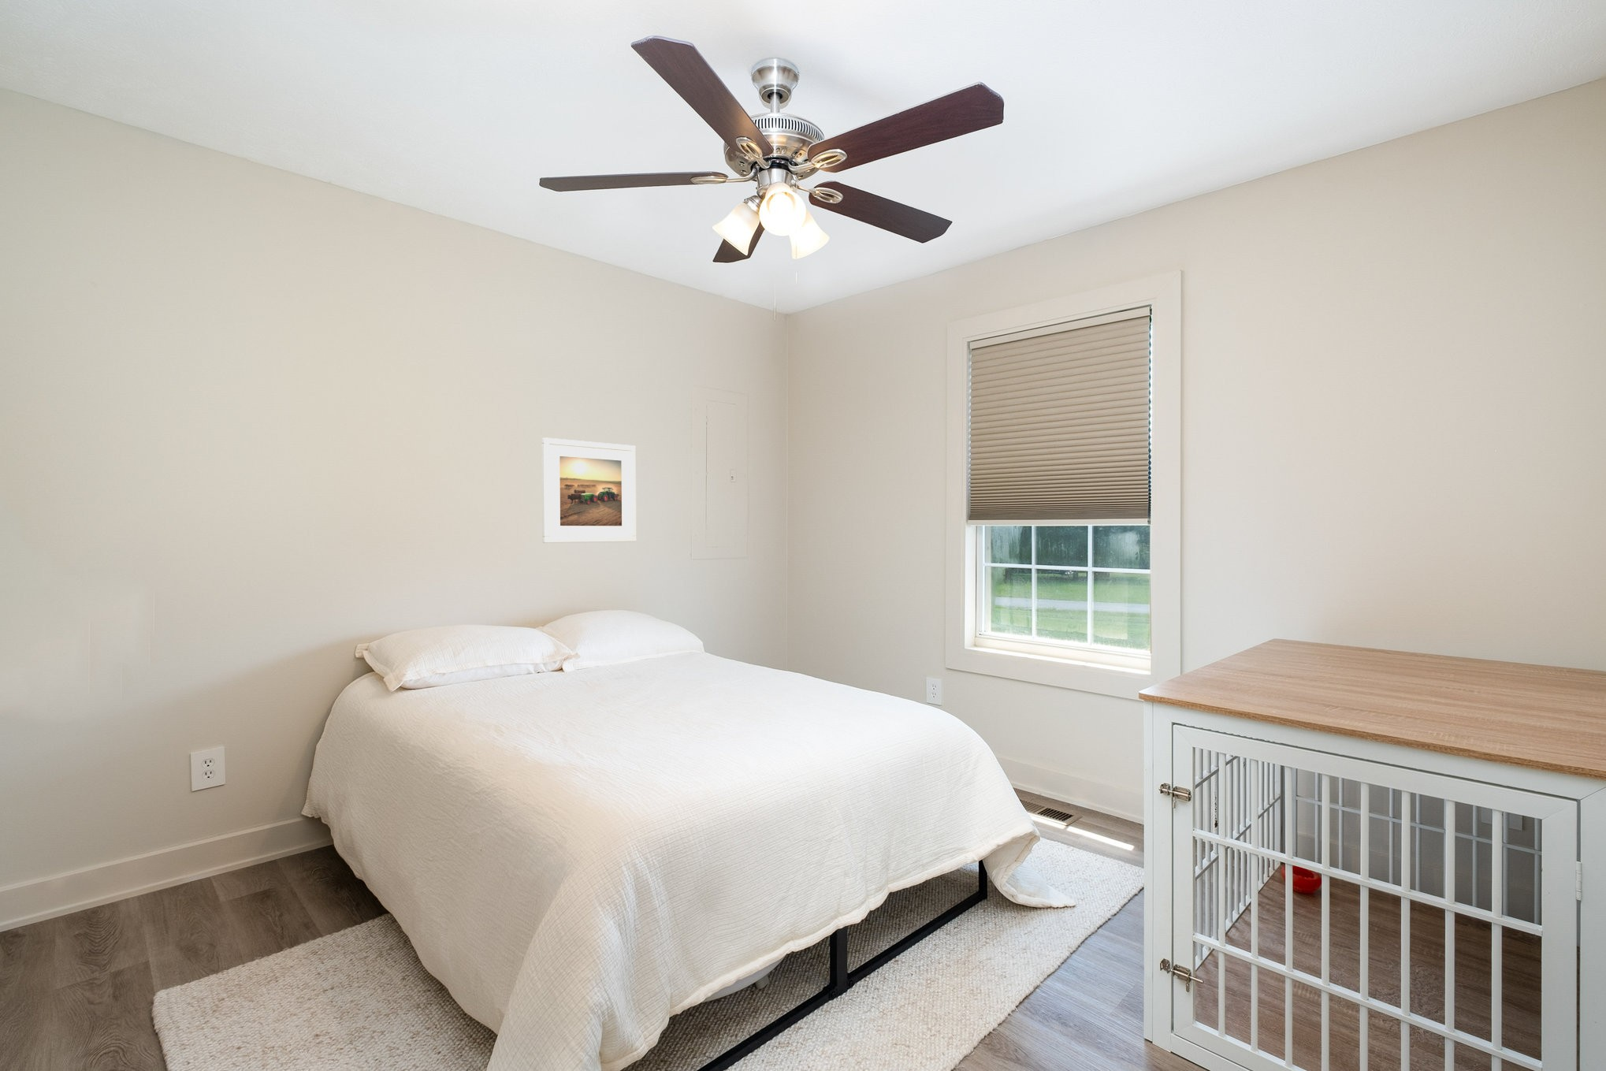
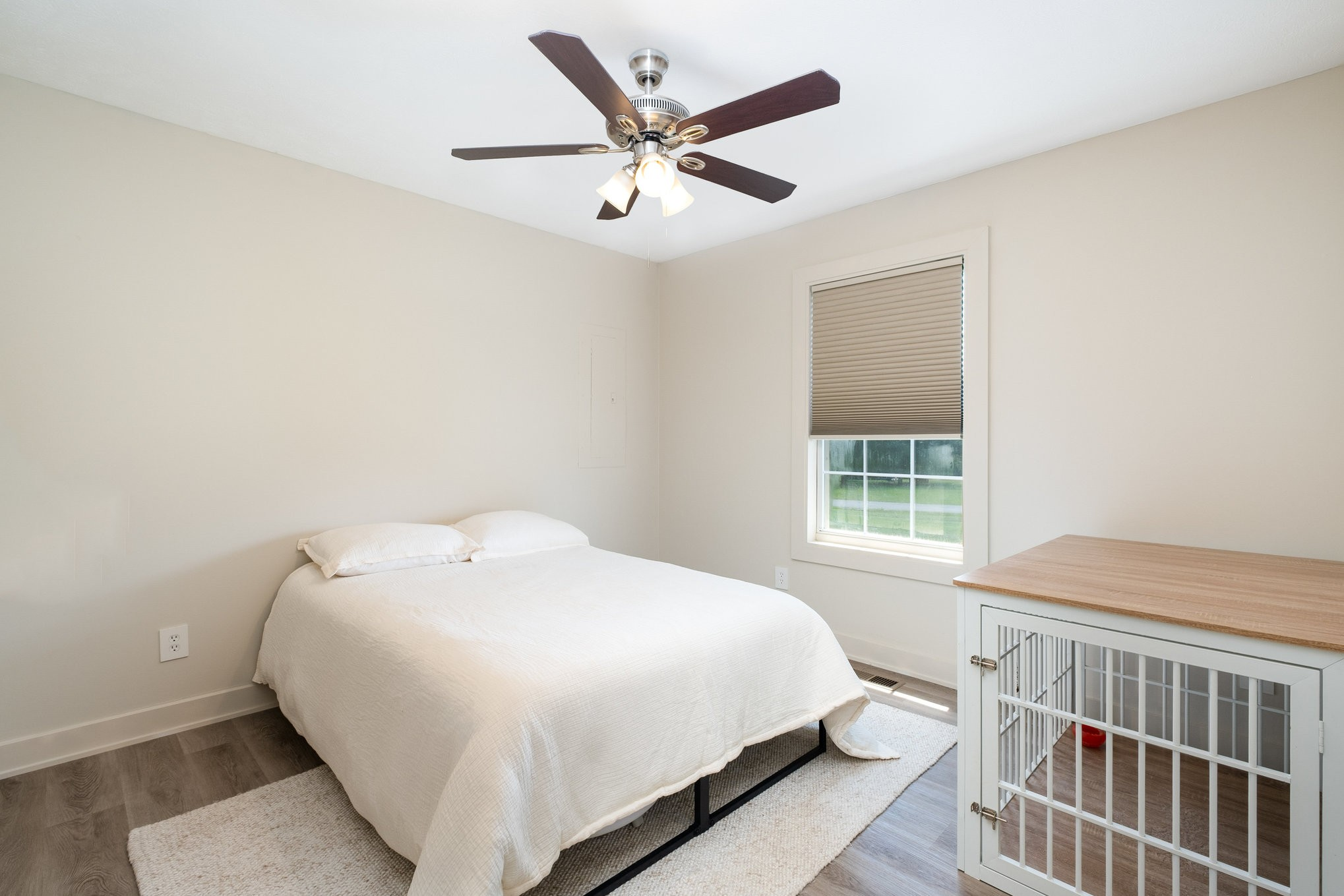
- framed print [541,436,637,544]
